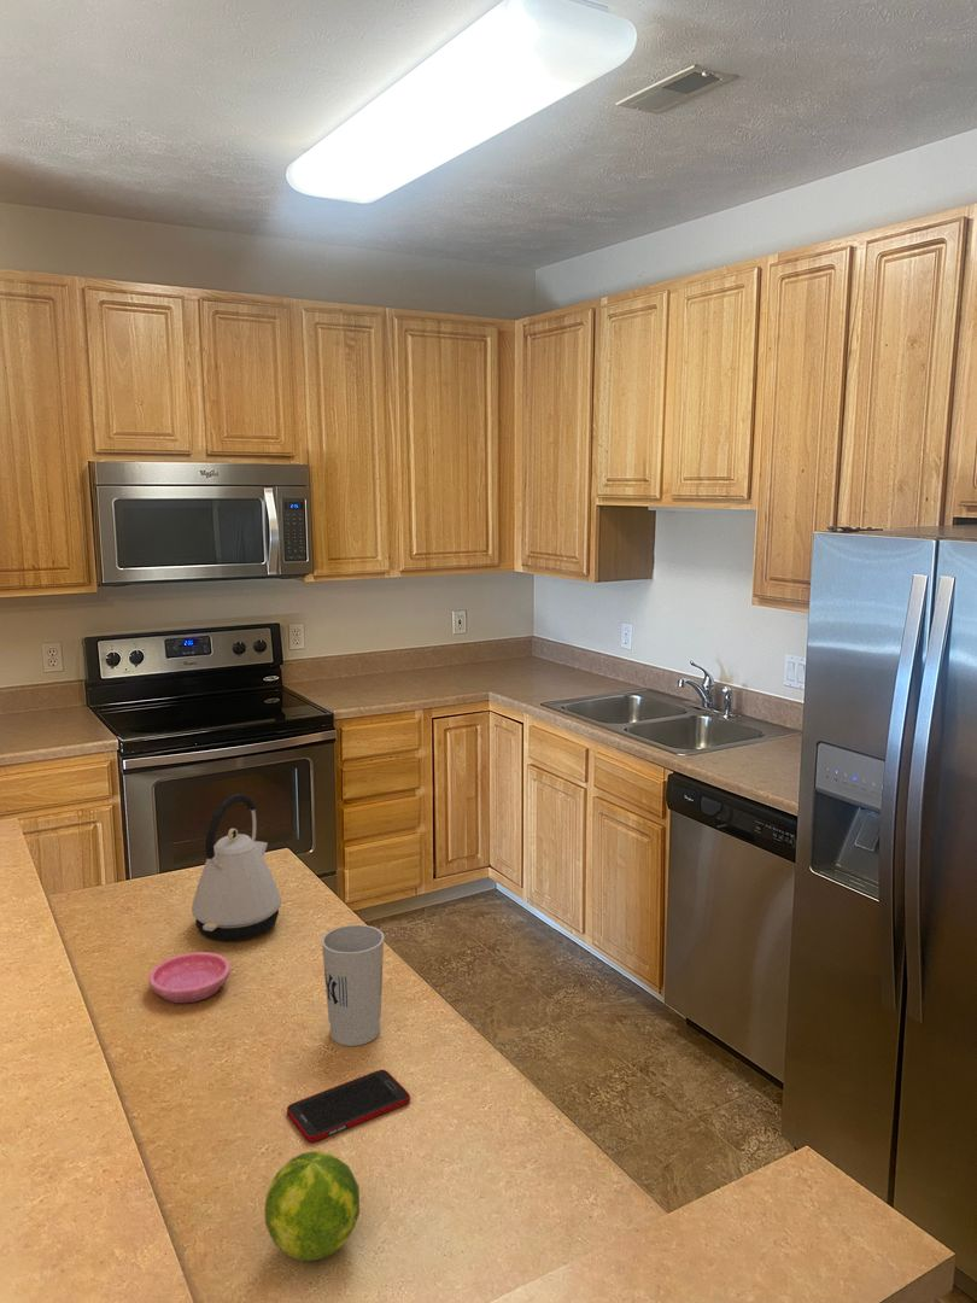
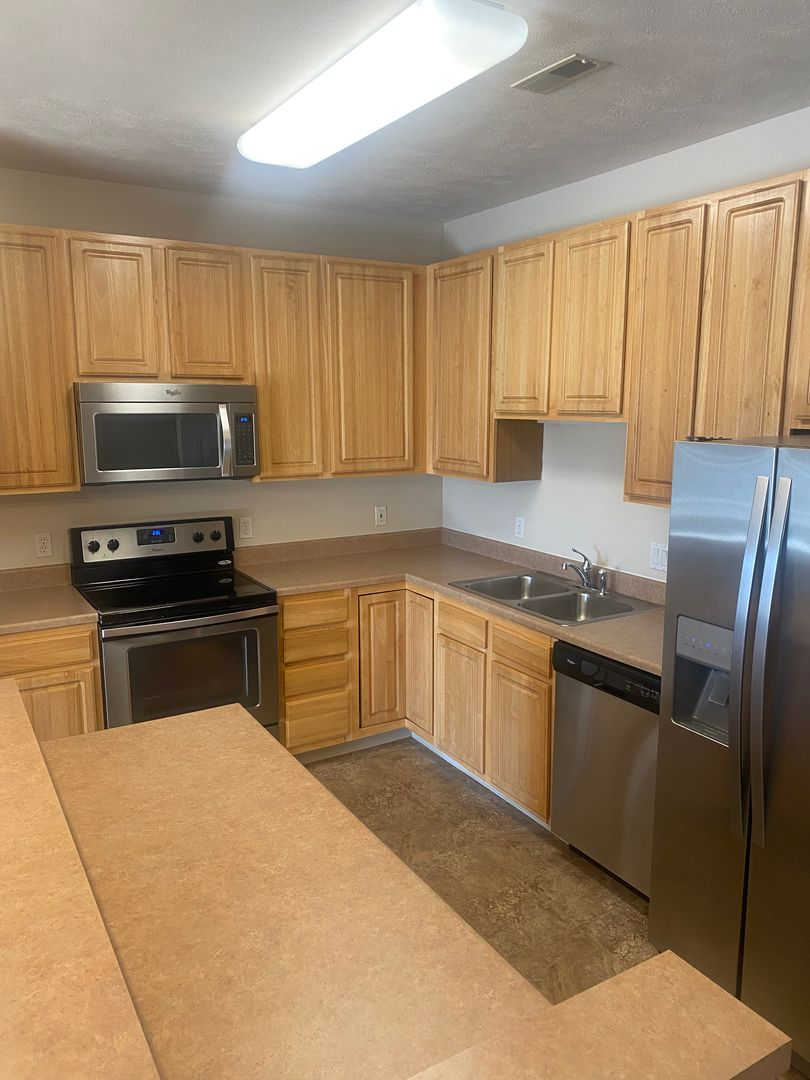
- cup [320,924,386,1047]
- saucer [147,951,232,1004]
- fruit [263,1150,361,1262]
- cell phone [286,1069,411,1144]
- kettle [191,793,282,942]
